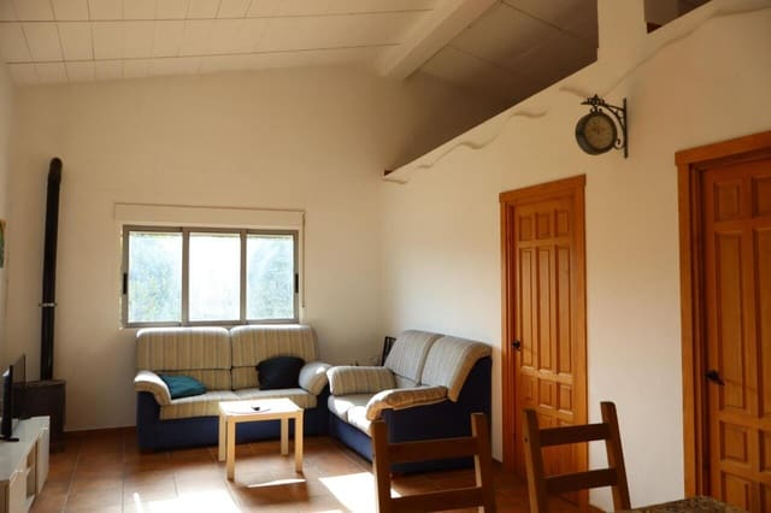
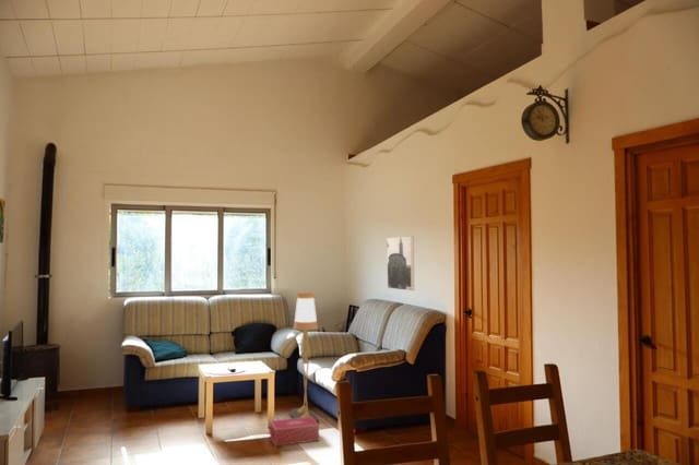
+ floor lamp [289,291,319,422]
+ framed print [386,236,415,291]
+ shoe box [269,417,320,448]
